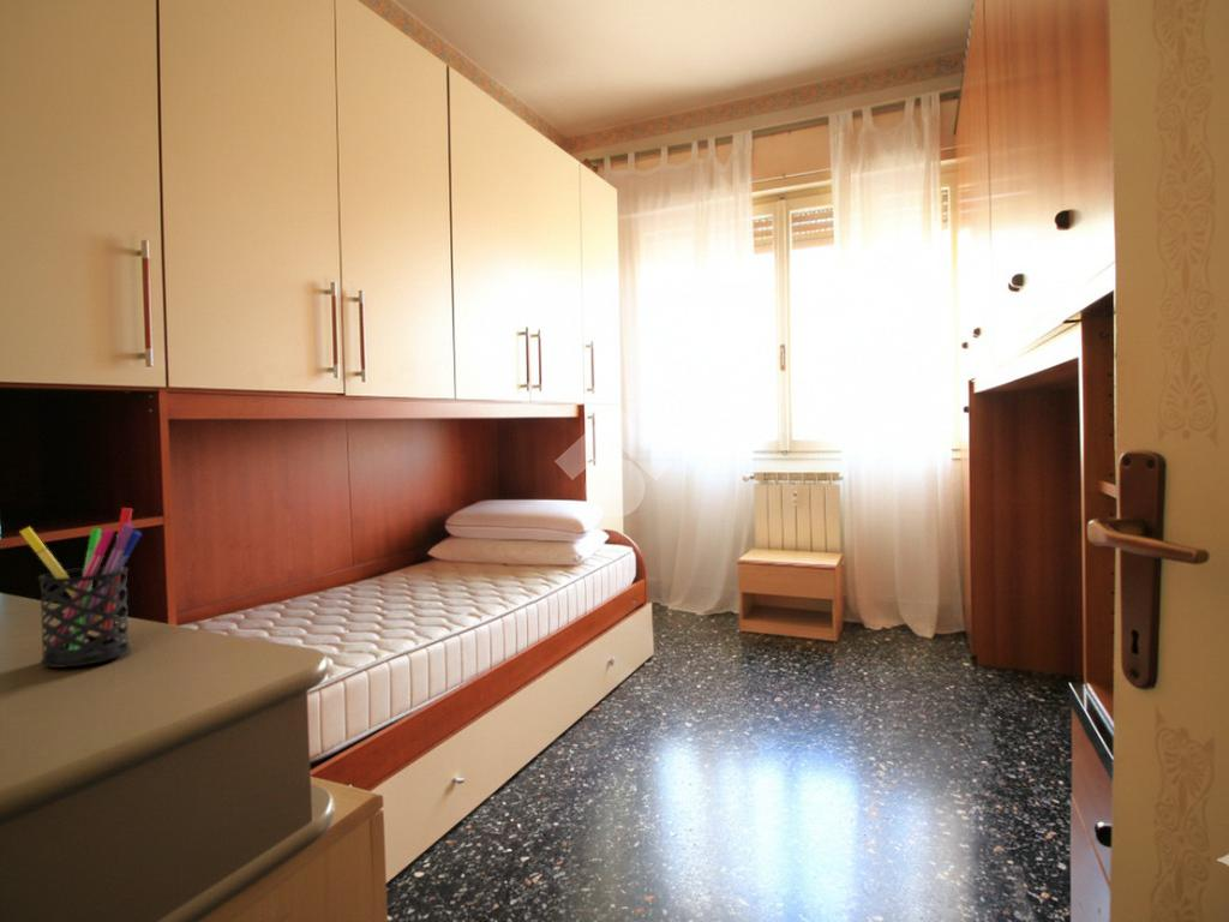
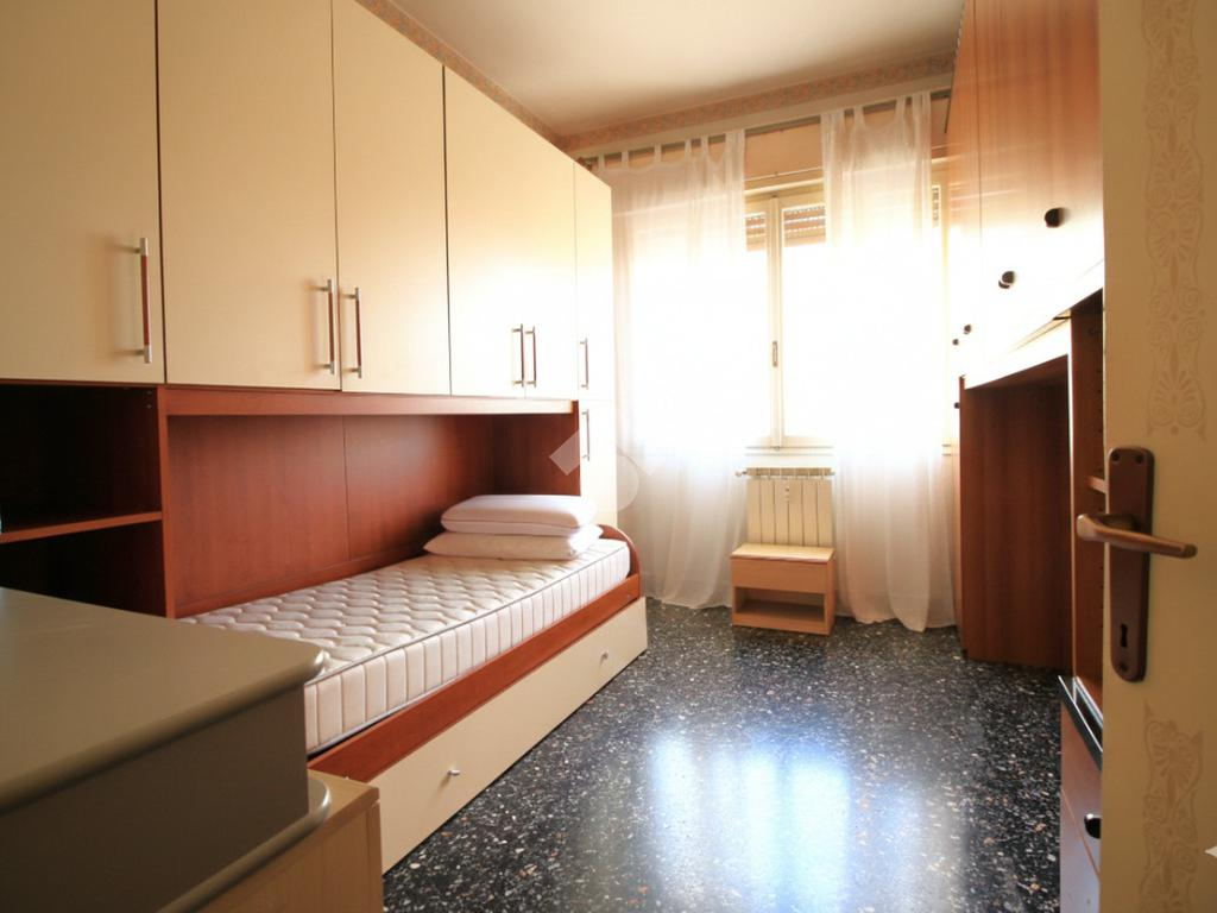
- pen holder [18,507,143,669]
